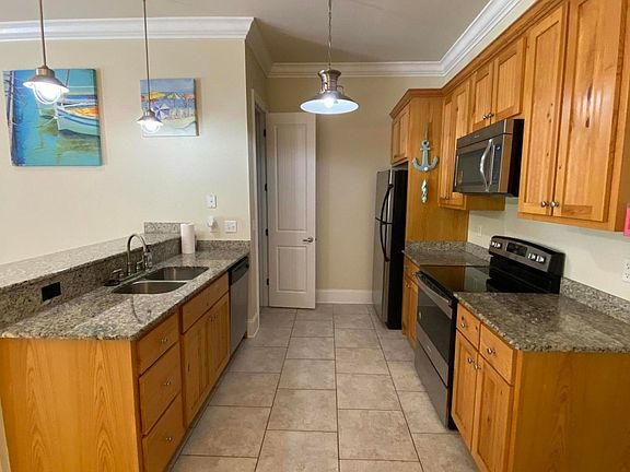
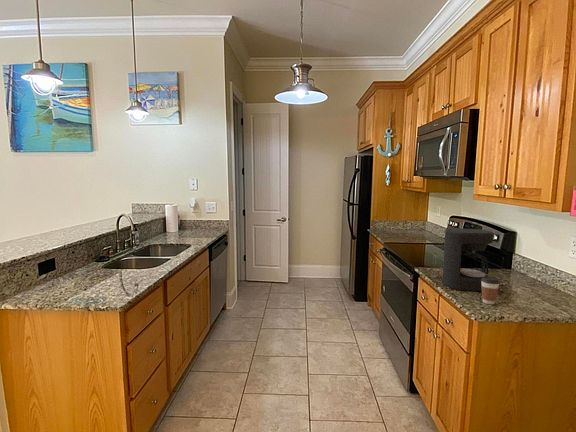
+ coffee maker [441,227,495,292]
+ coffee cup [481,276,500,305]
